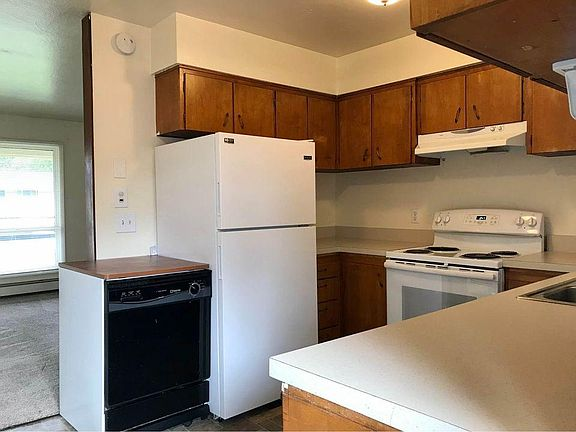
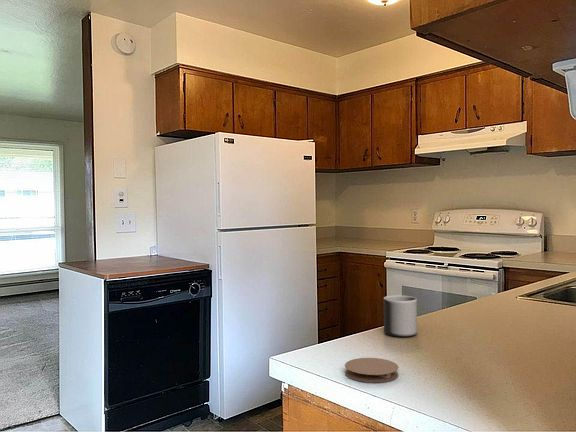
+ coaster [344,357,400,383]
+ mug [383,294,418,338]
